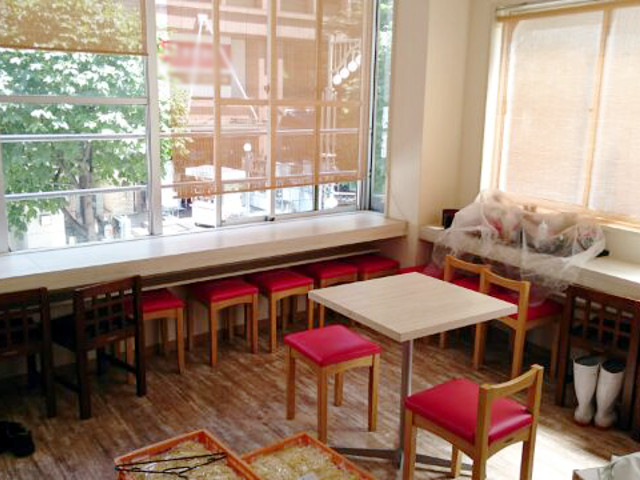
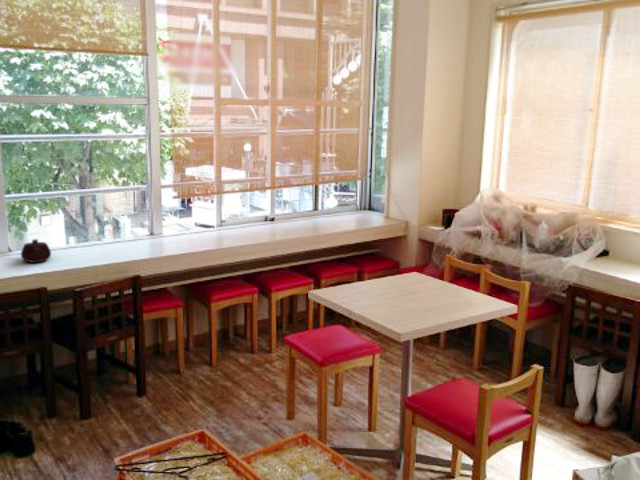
+ teapot [20,238,52,264]
